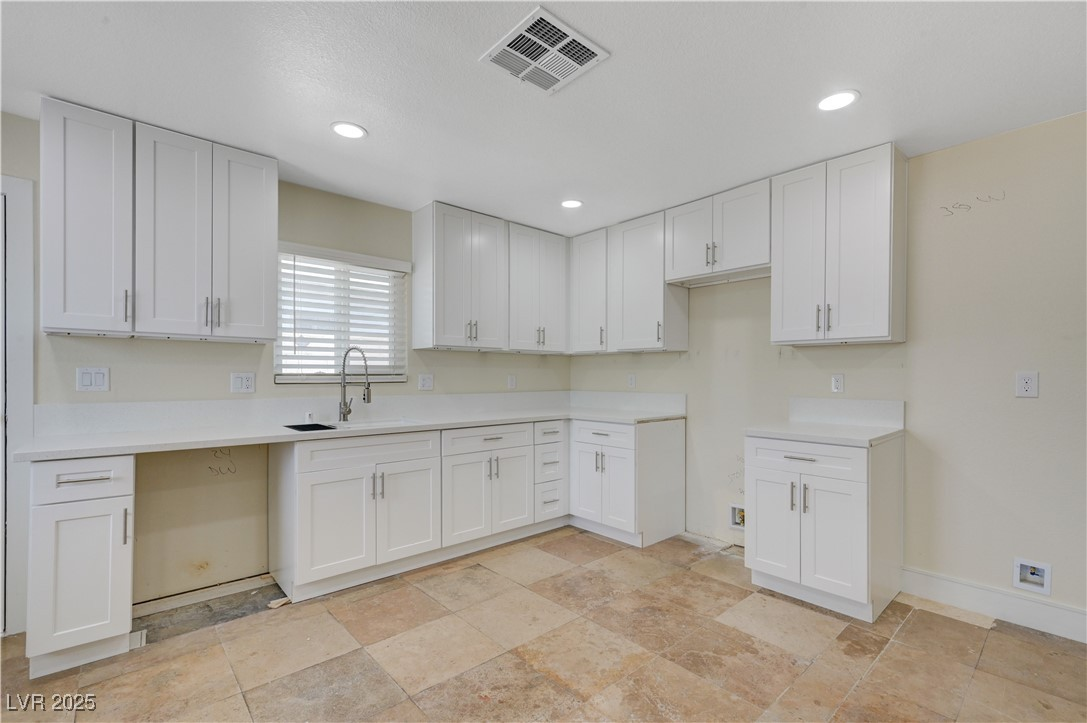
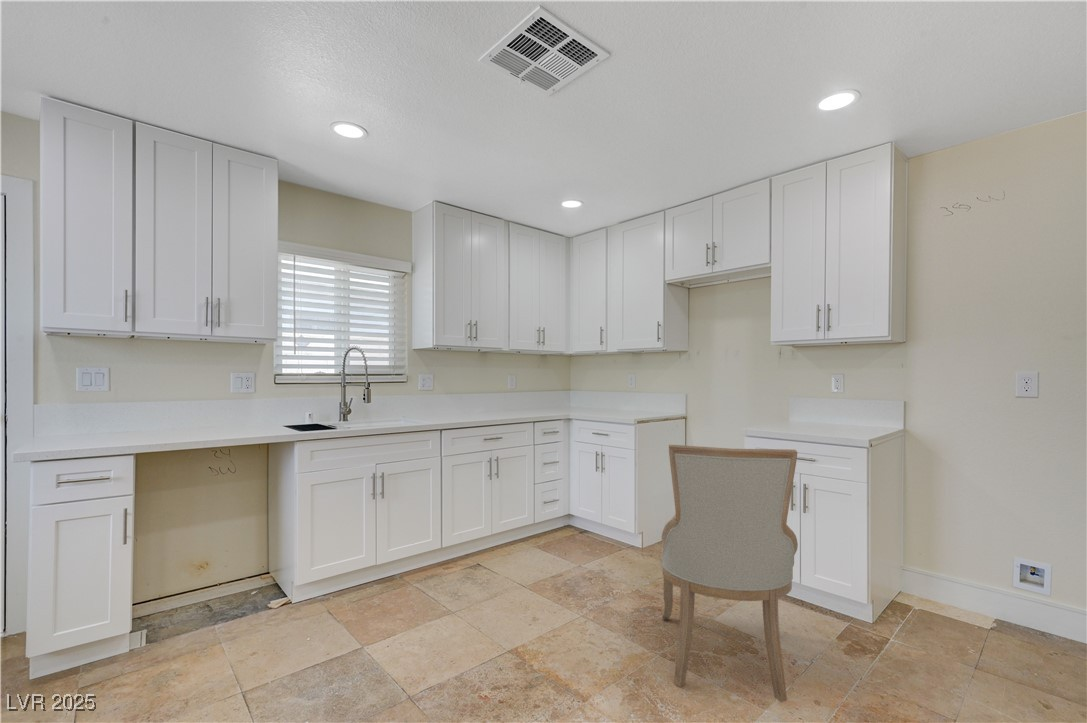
+ chair [661,444,799,703]
